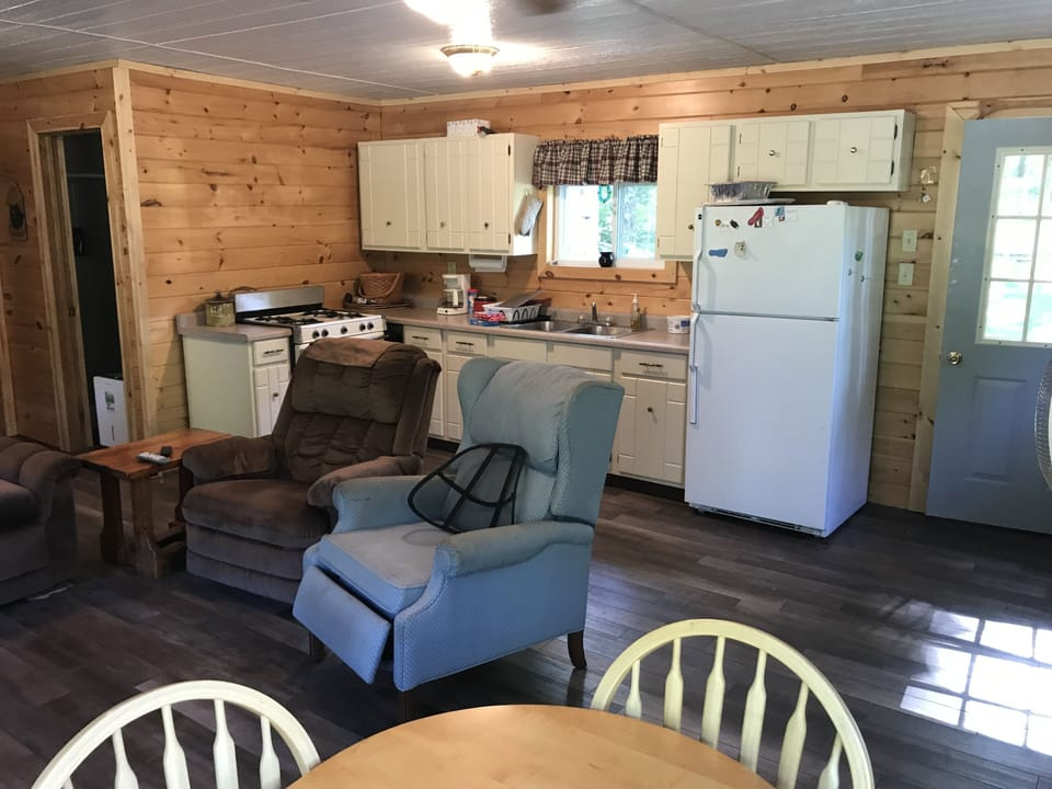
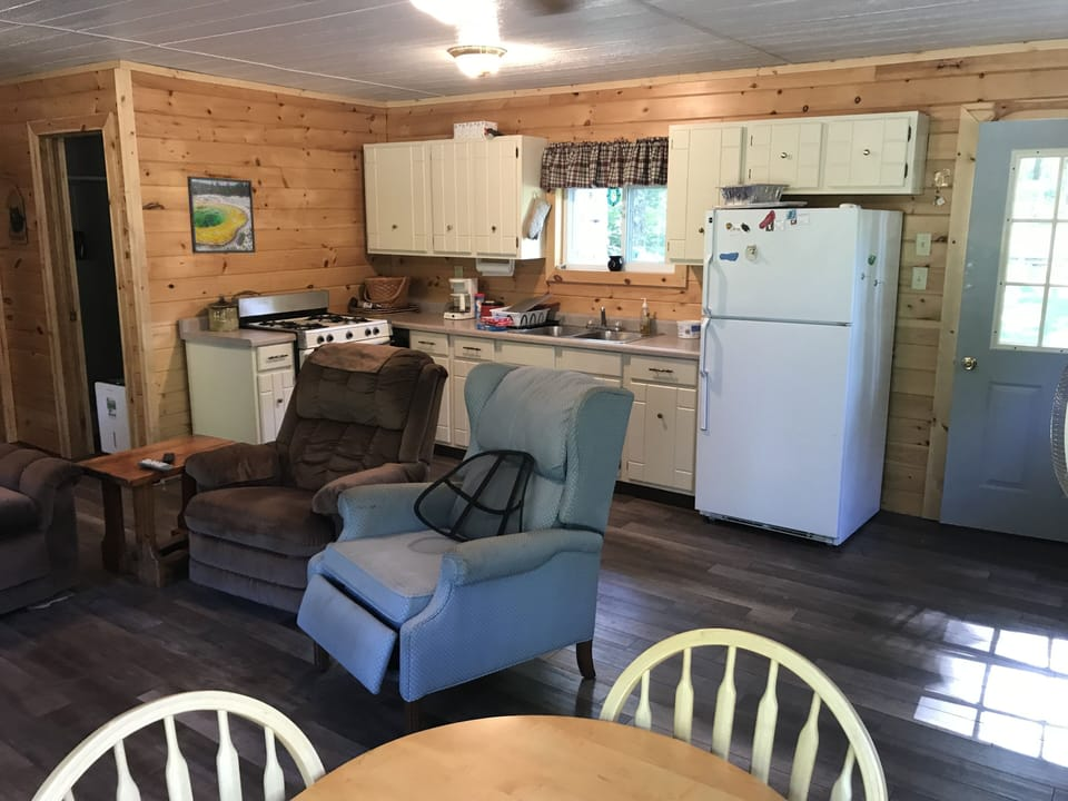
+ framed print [186,175,257,255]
